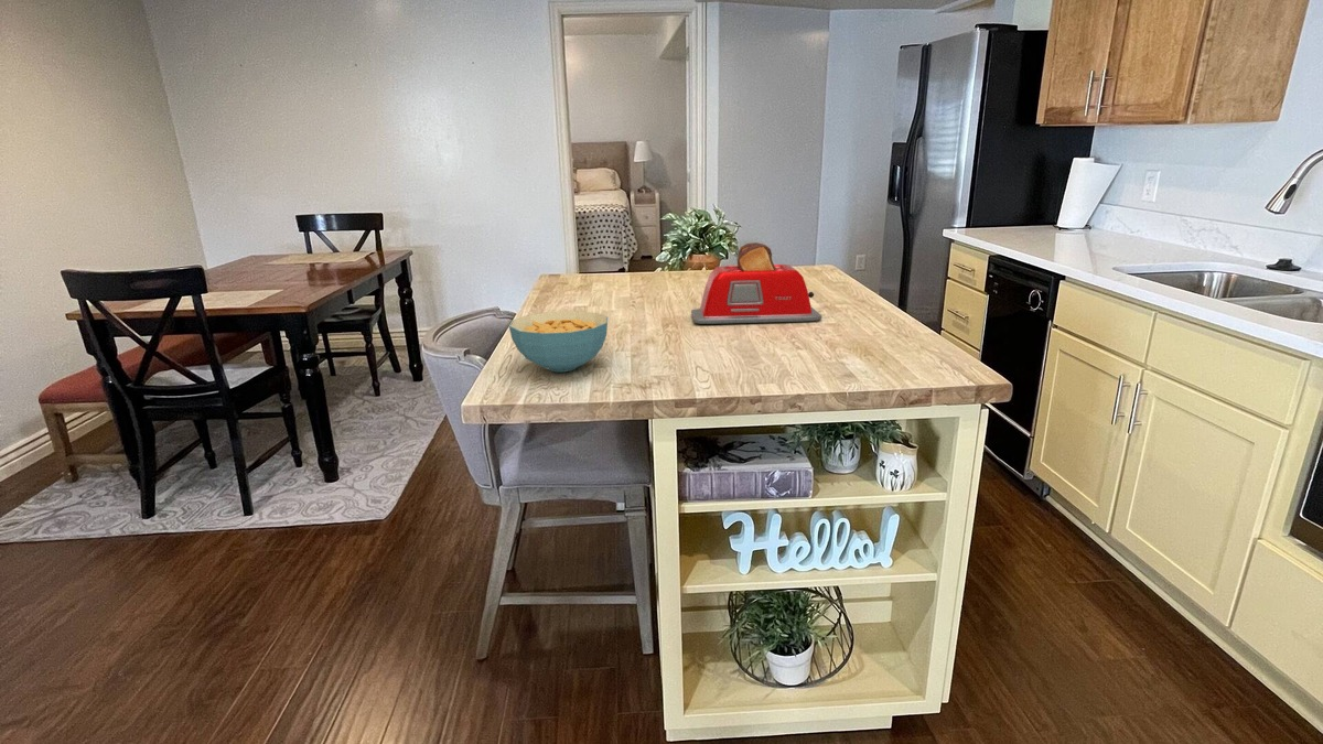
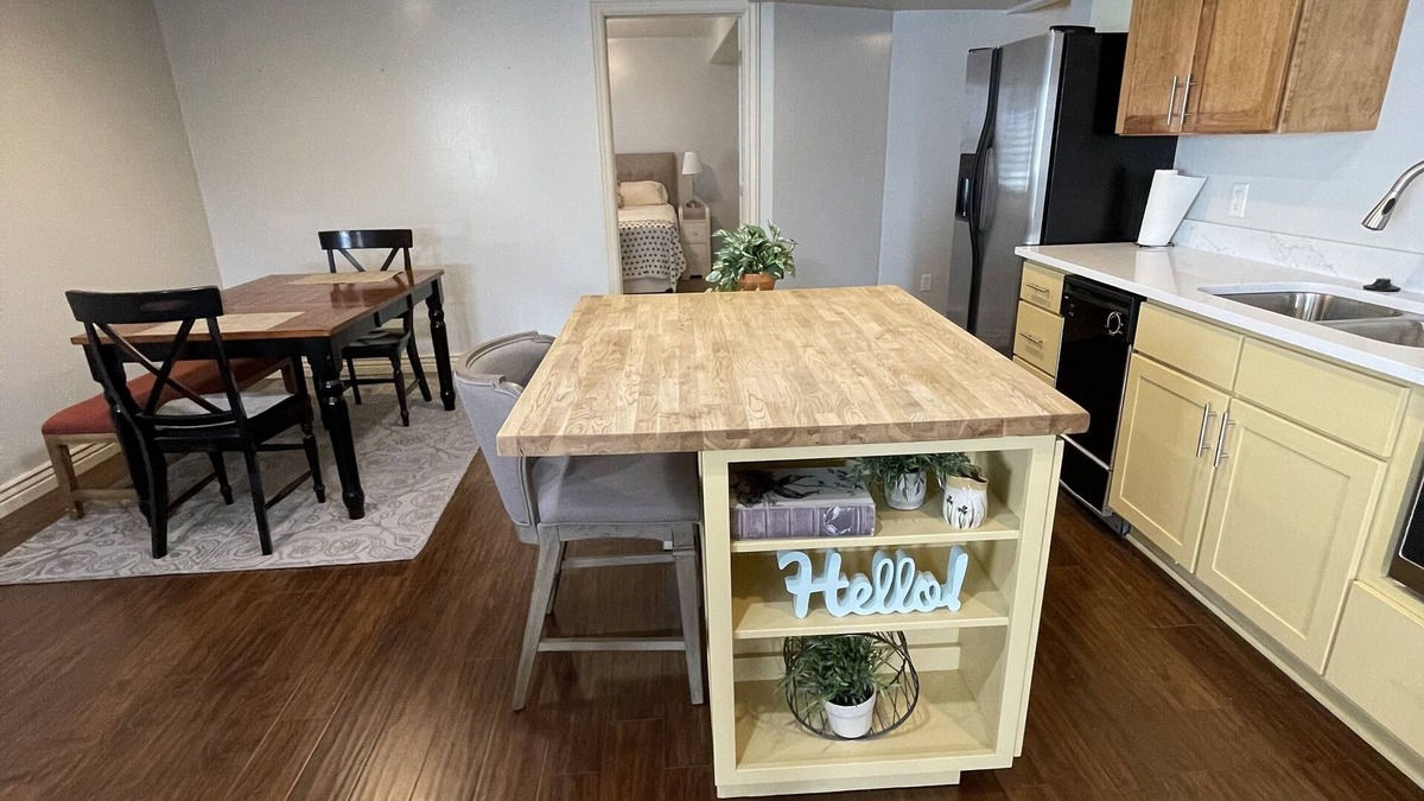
- cereal bowl [508,310,609,374]
- toaster [690,241,822,325]
